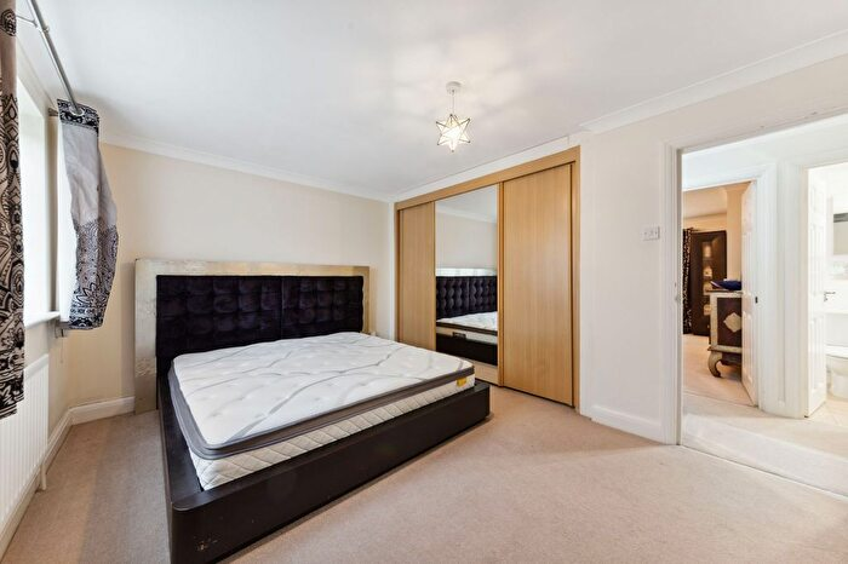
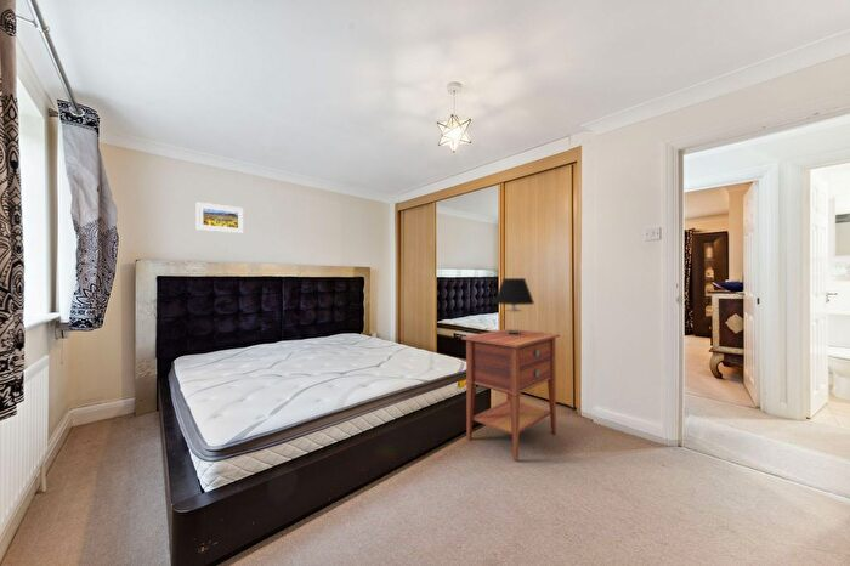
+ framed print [195,200,245,234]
+ nightstand [460,328,561,462]
+ table lamp [493,277,536,335]
